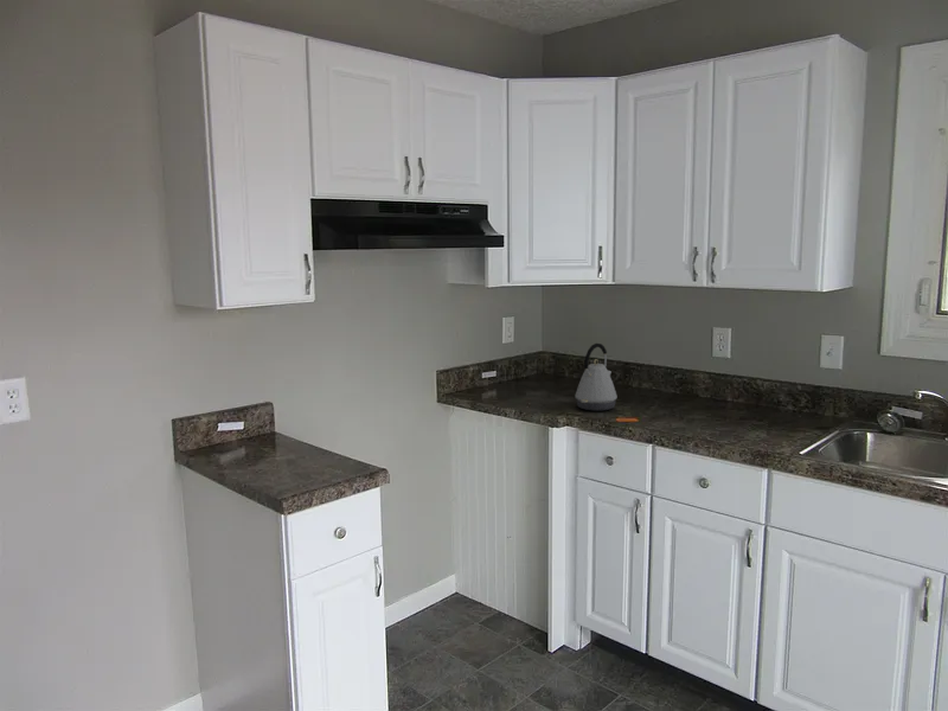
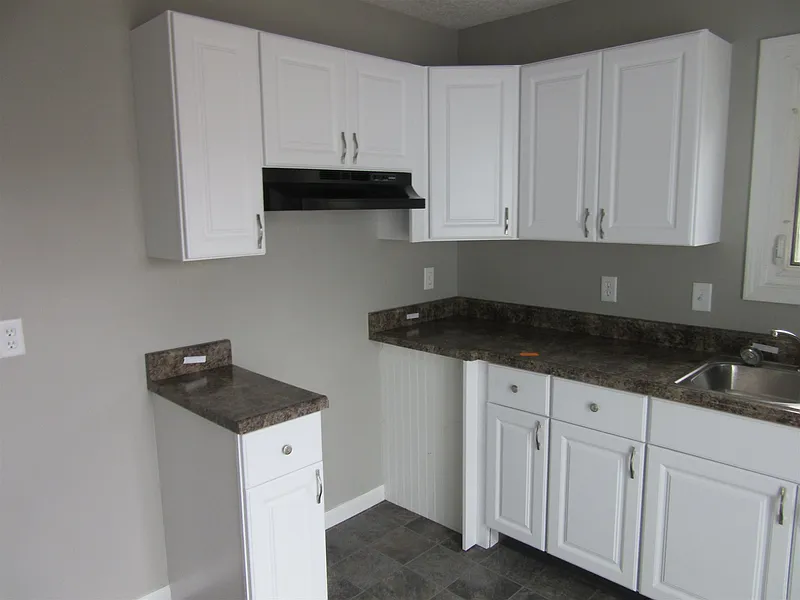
- kettle [574,342,619,412]
